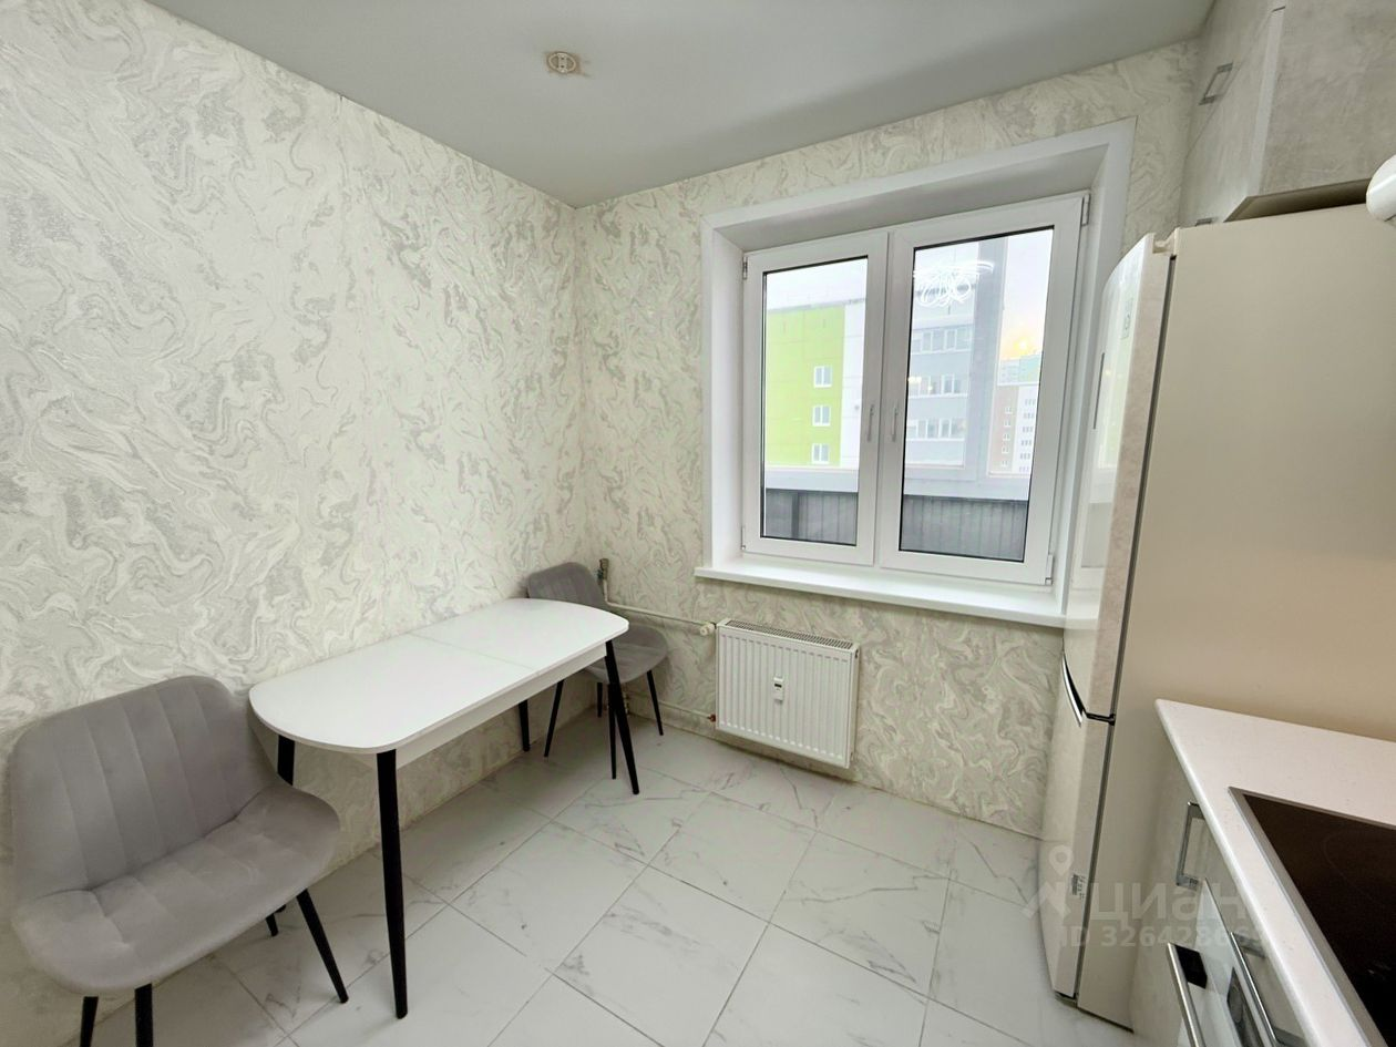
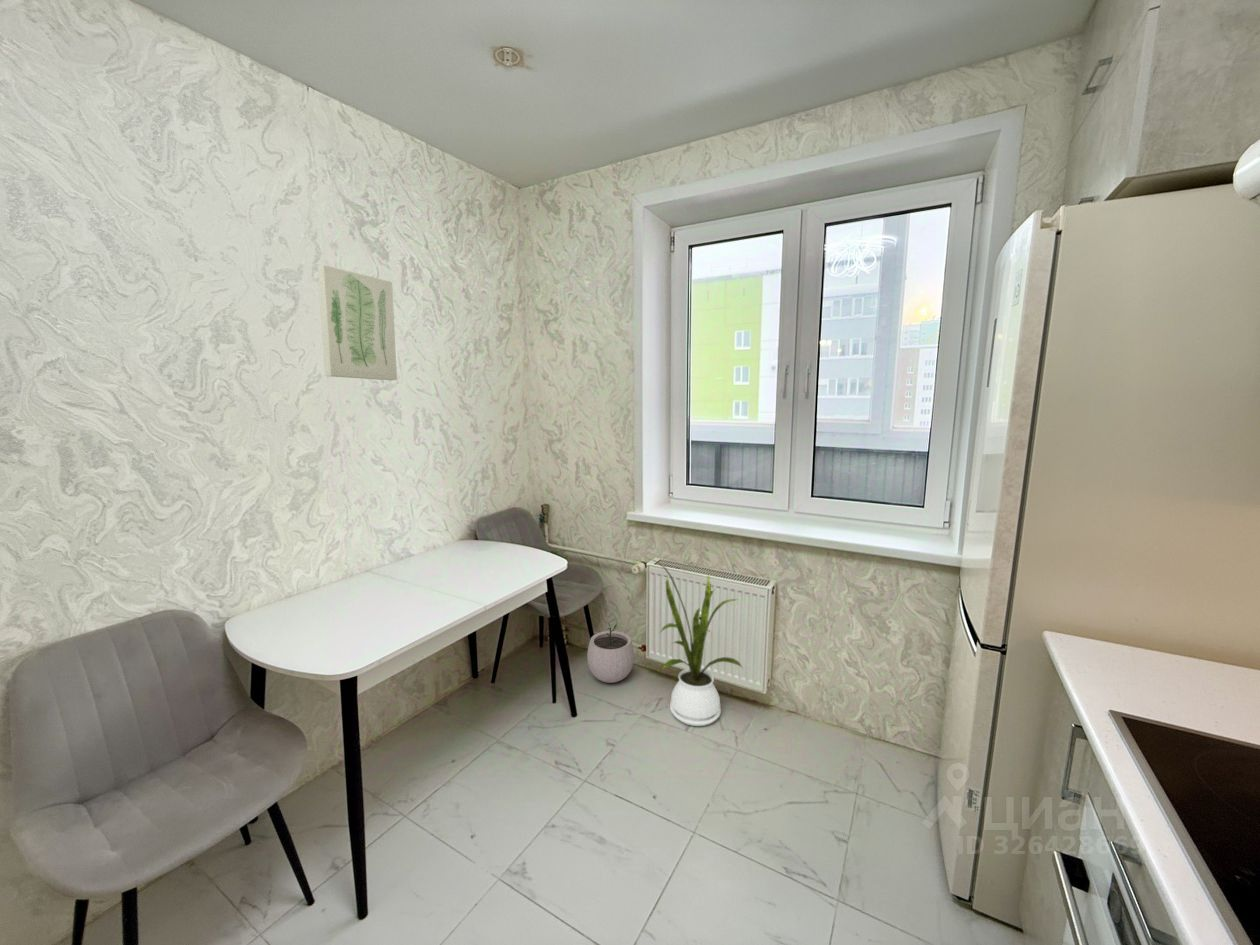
+ house plant [646,557,745,727]
+ wall art [317,264,398,381]
+ plant pot [586,623,635,684]
